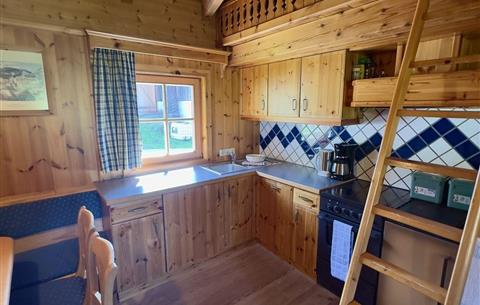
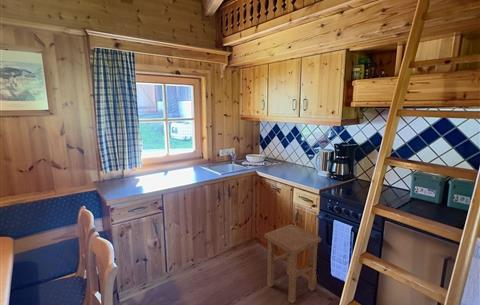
+ stool [264,223,322,304]
